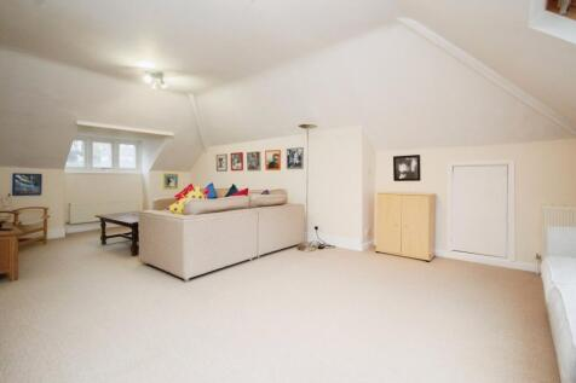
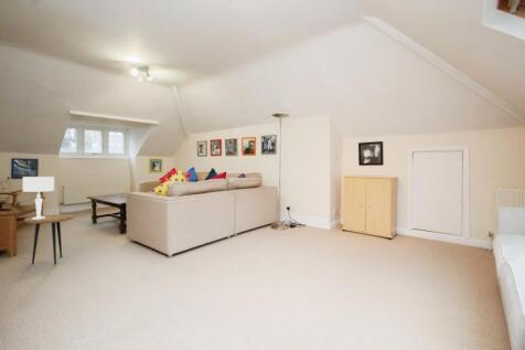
+ side table [23,213,75,265]
+ table lamp [22,176,55,219]
